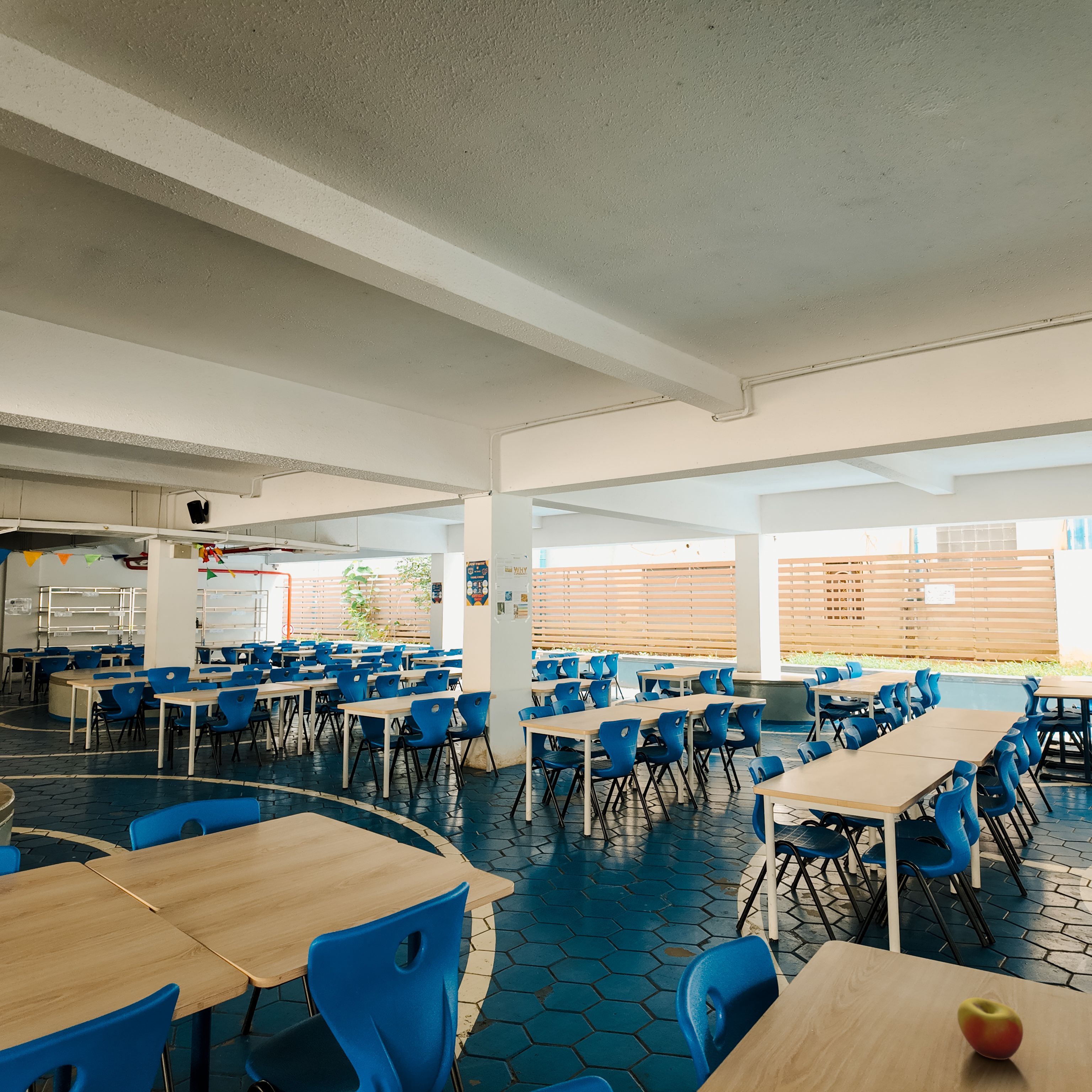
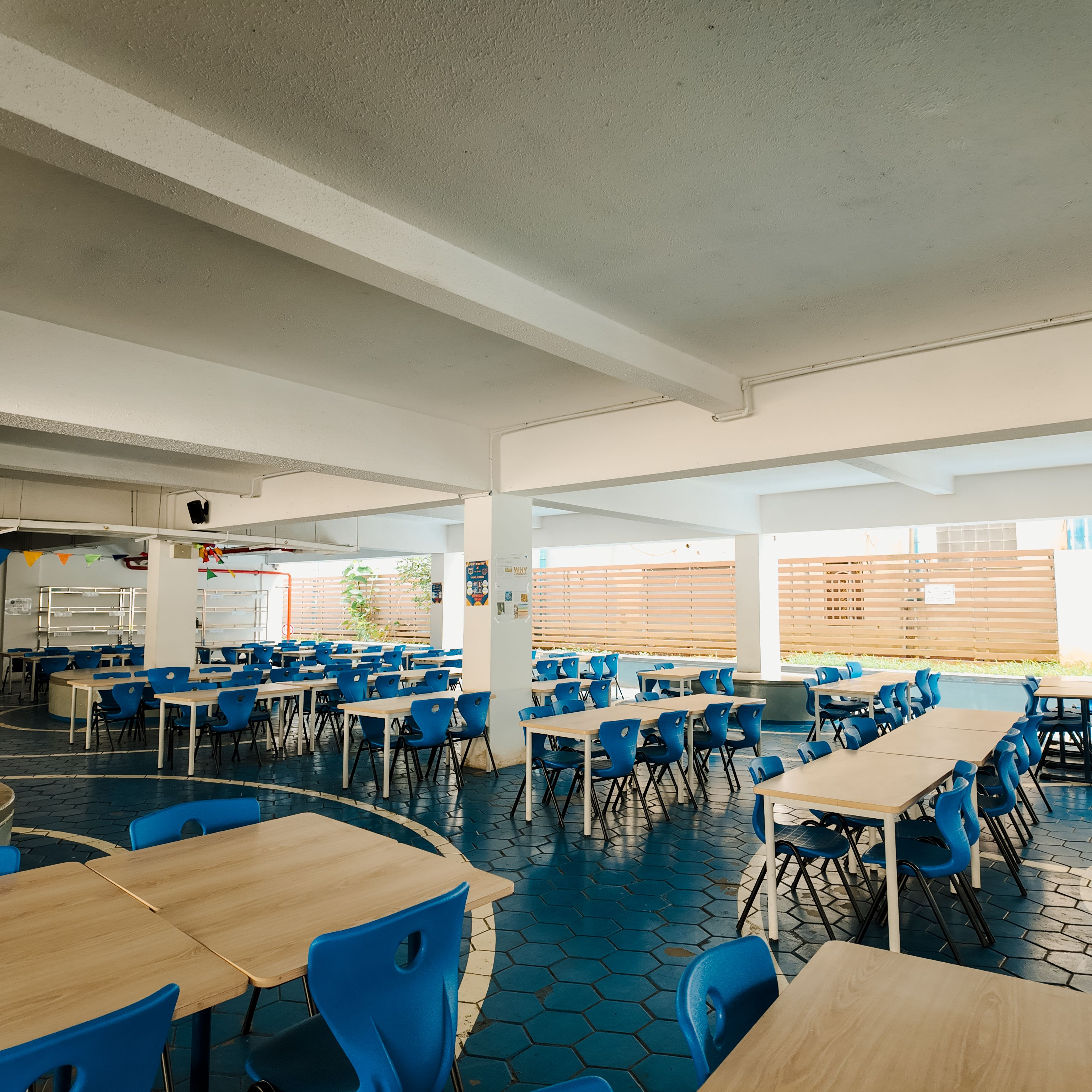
- apple [957,997,1023,1060]
